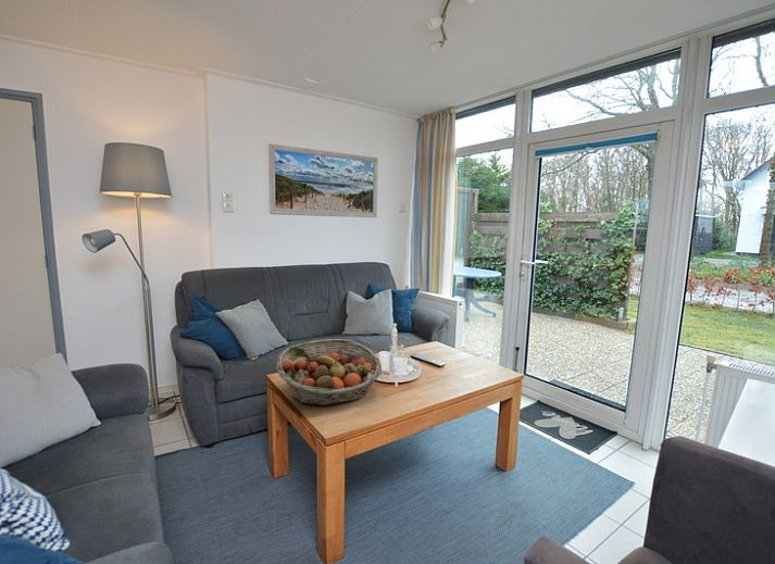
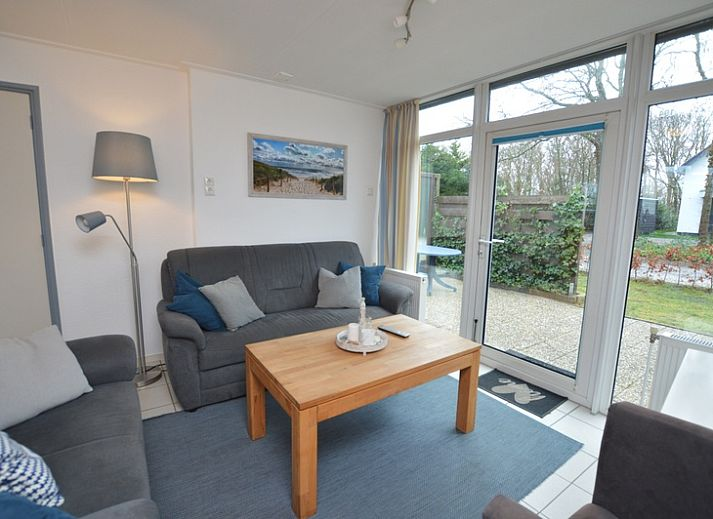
- fruit basket [276,338,383,406]
